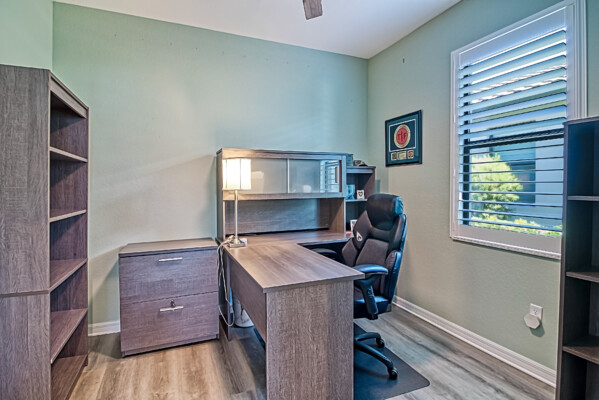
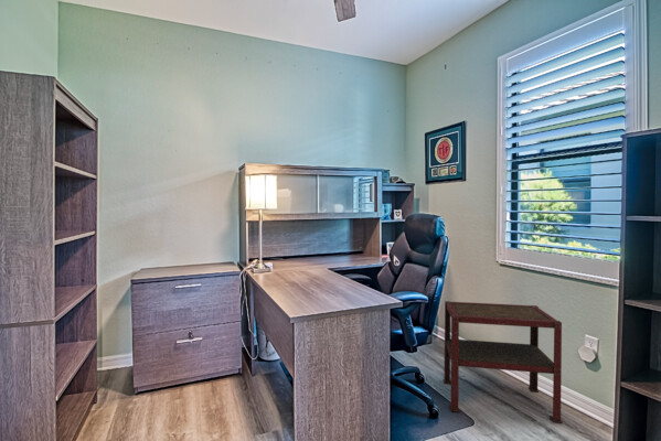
+ side table [443,300,564,424]
